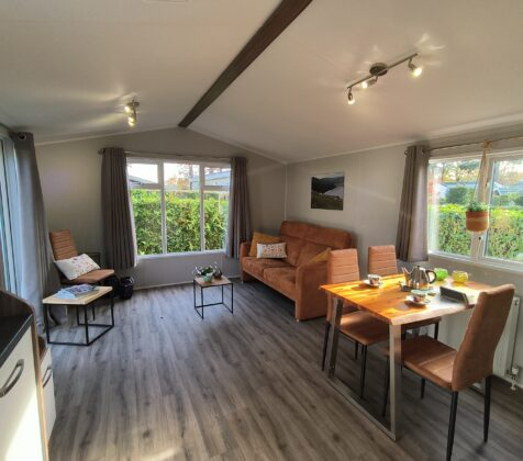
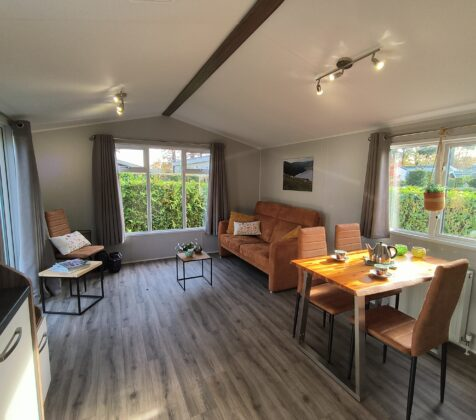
- notepad [438,285,470,306]
